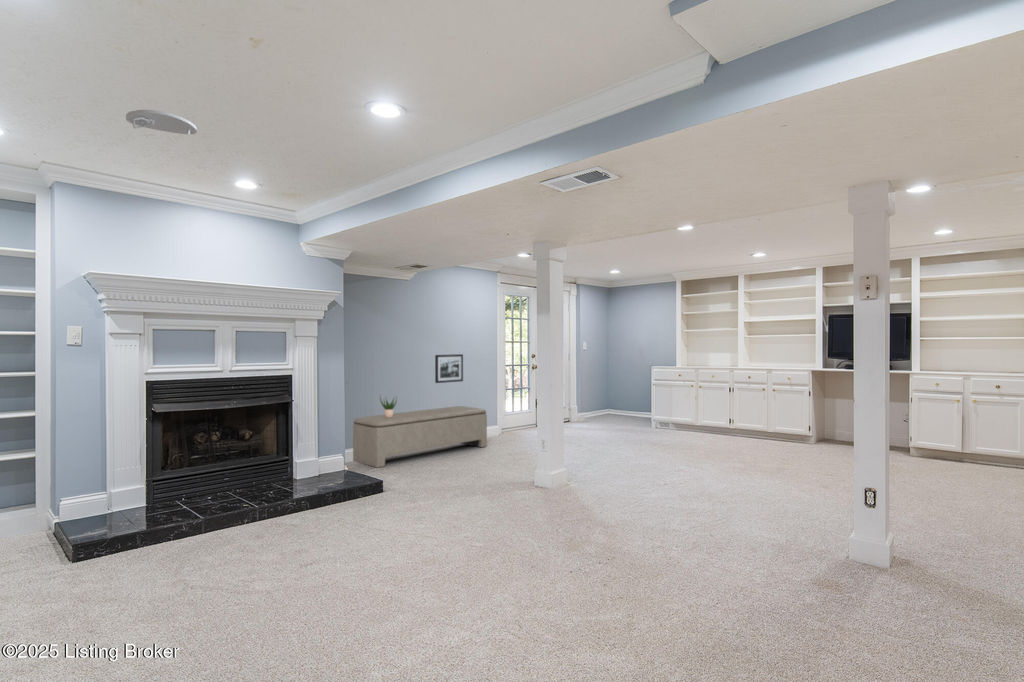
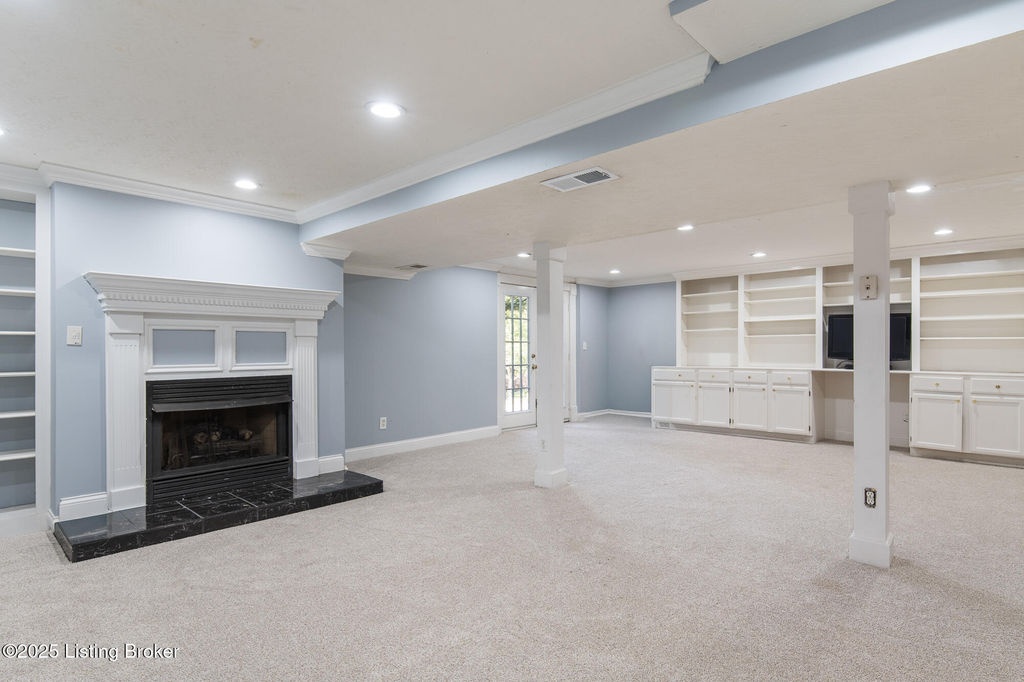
- potted plant [379,394,398,417]
- picture frame [434,353,464,384]
- bench [352,405,488,469]
- smoke detector [125,109,198,136]
